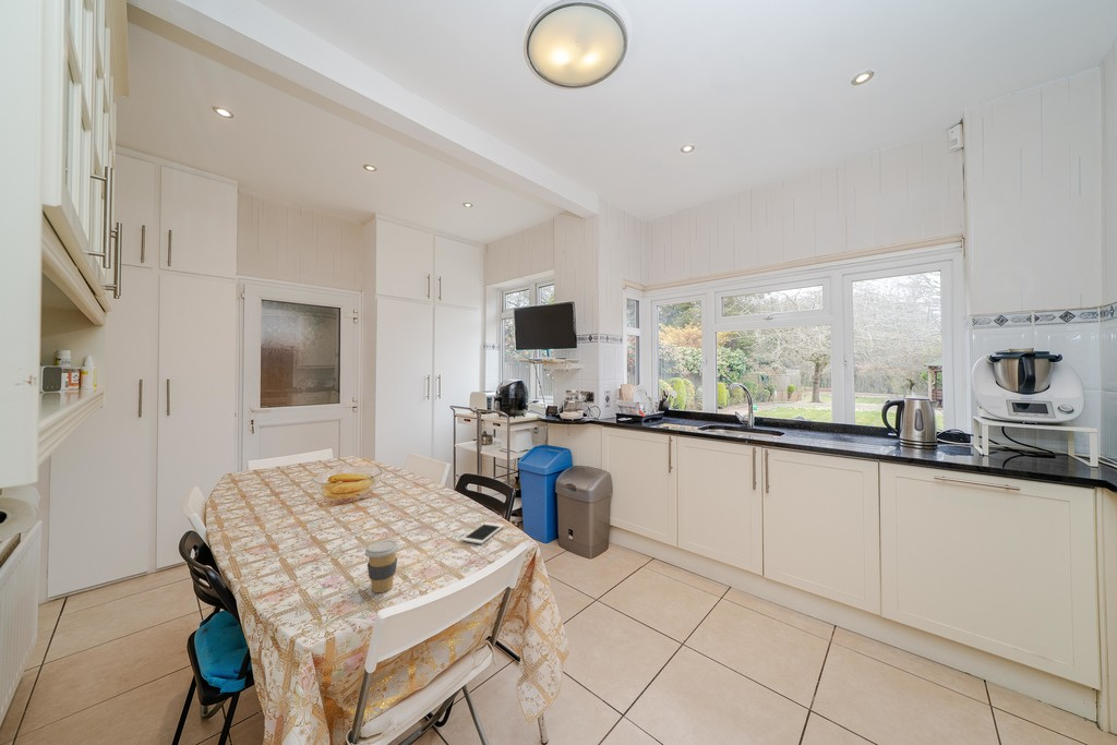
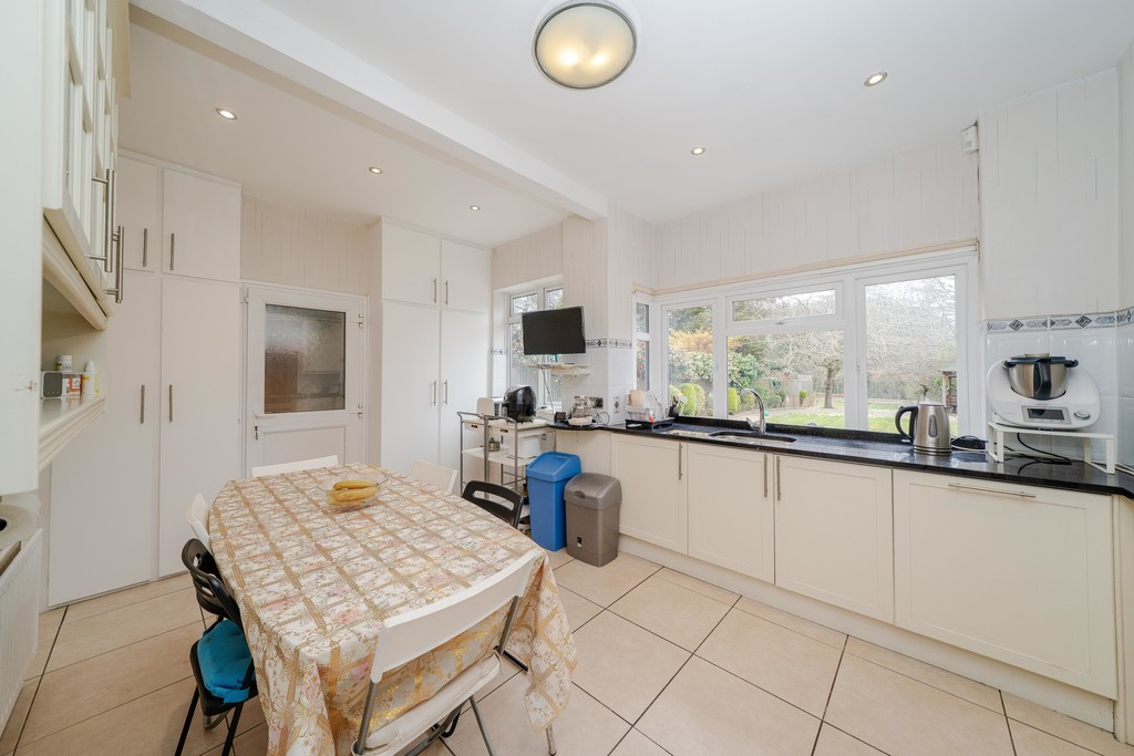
- cell phone [460,521,505,545]
- coffee cup [364,539,400,593]
